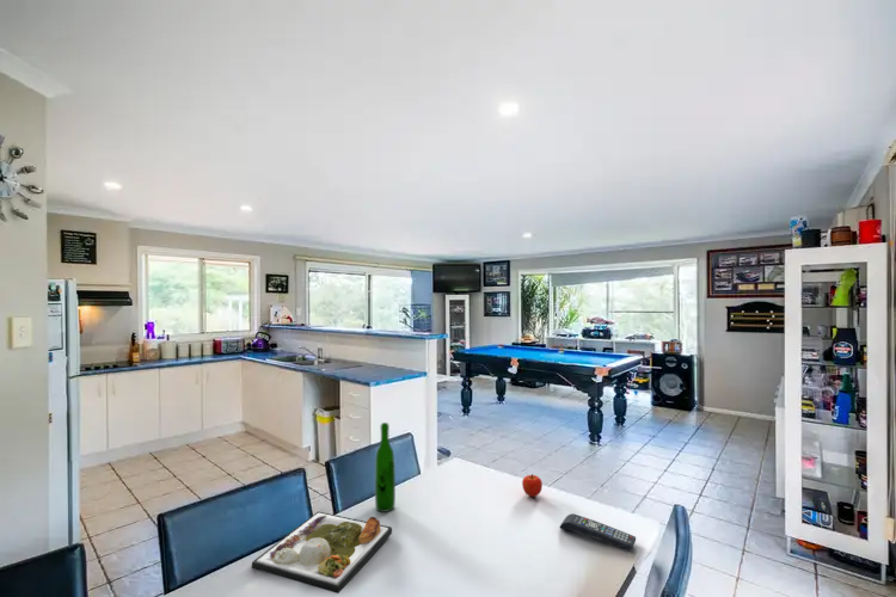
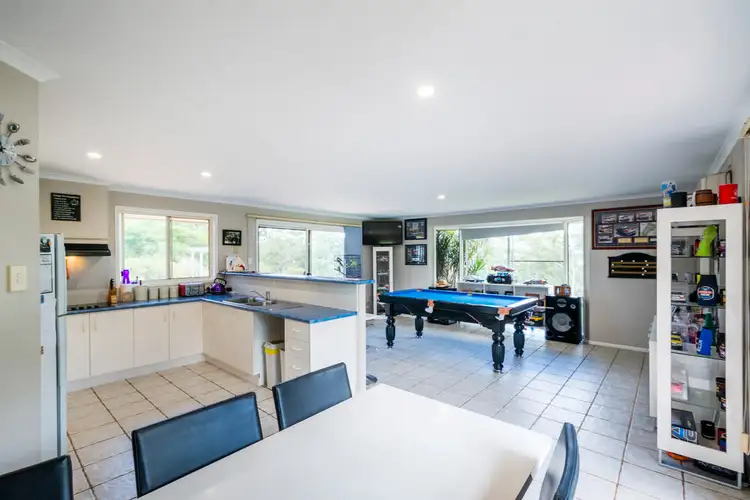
- wine bottle [374,421,397,513]
- fruit [521,473,544,498]
- dinner plate [251,510,393,595]
- remote control [559,512,637,552]
